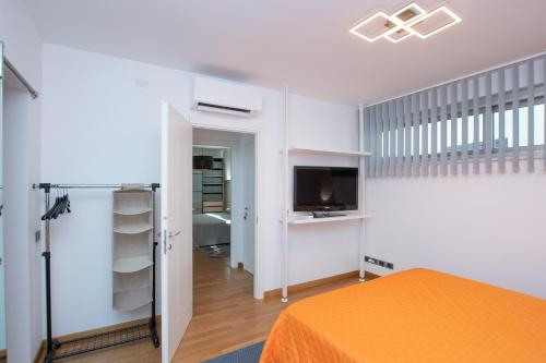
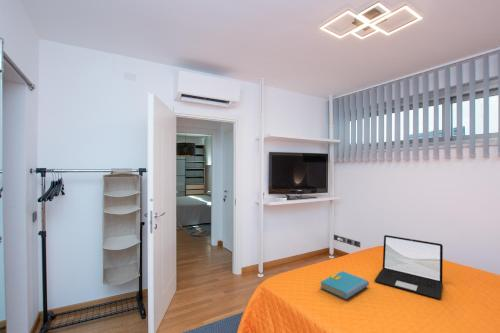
+ laptop [374,234,444,300]
+ book [319,270,370,300]
